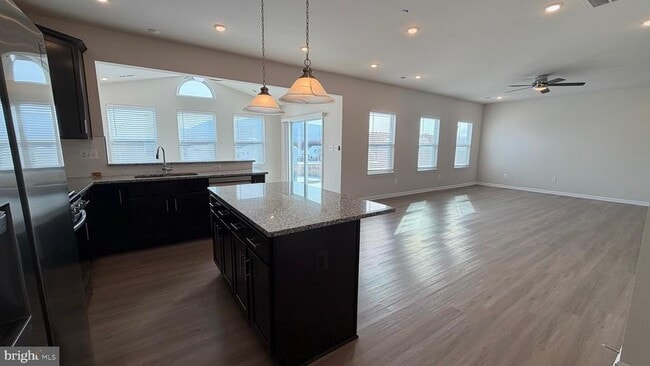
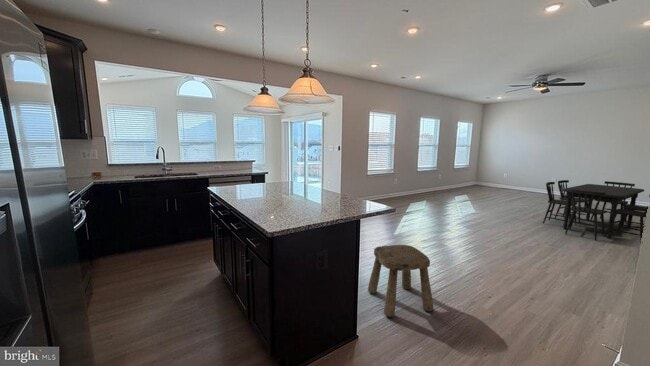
+ stool [367,244,434,318]
+ dining table [542,179,650,243]
